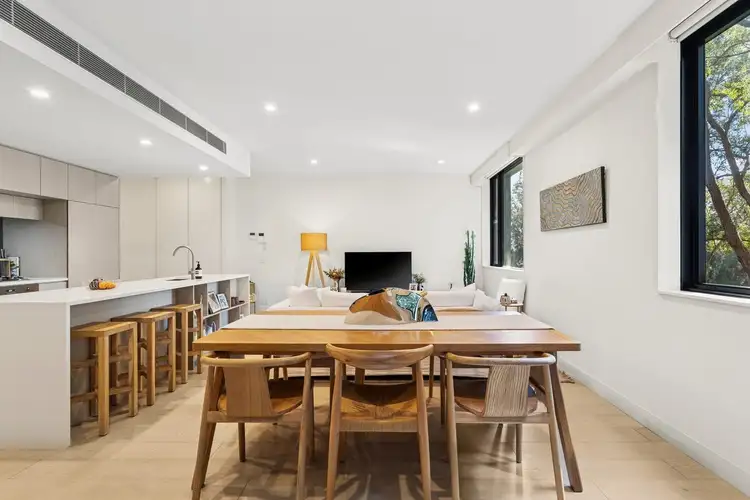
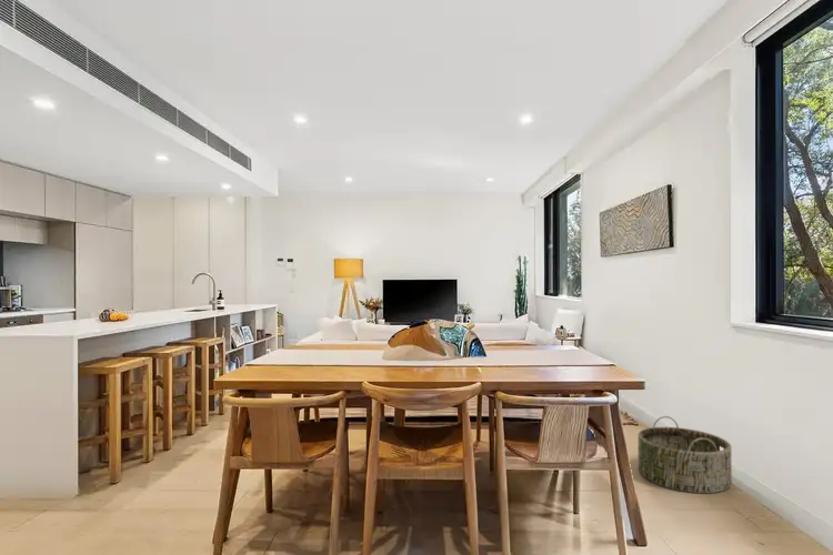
+ basket [638,415,733,494]
